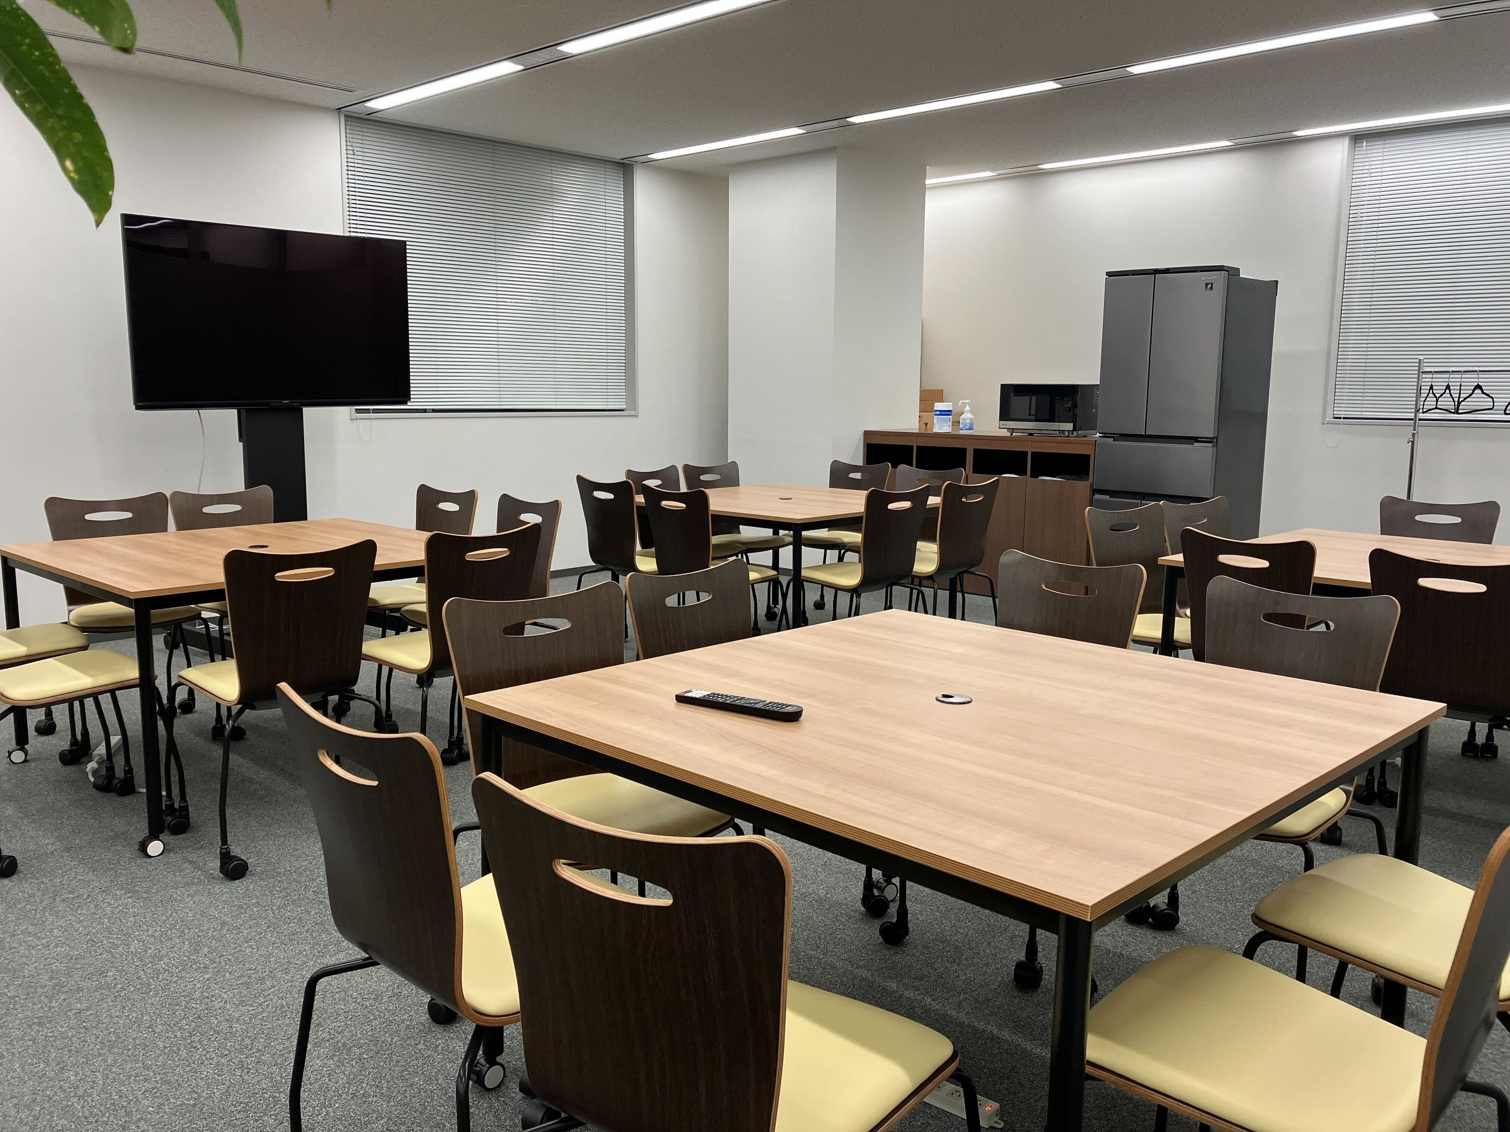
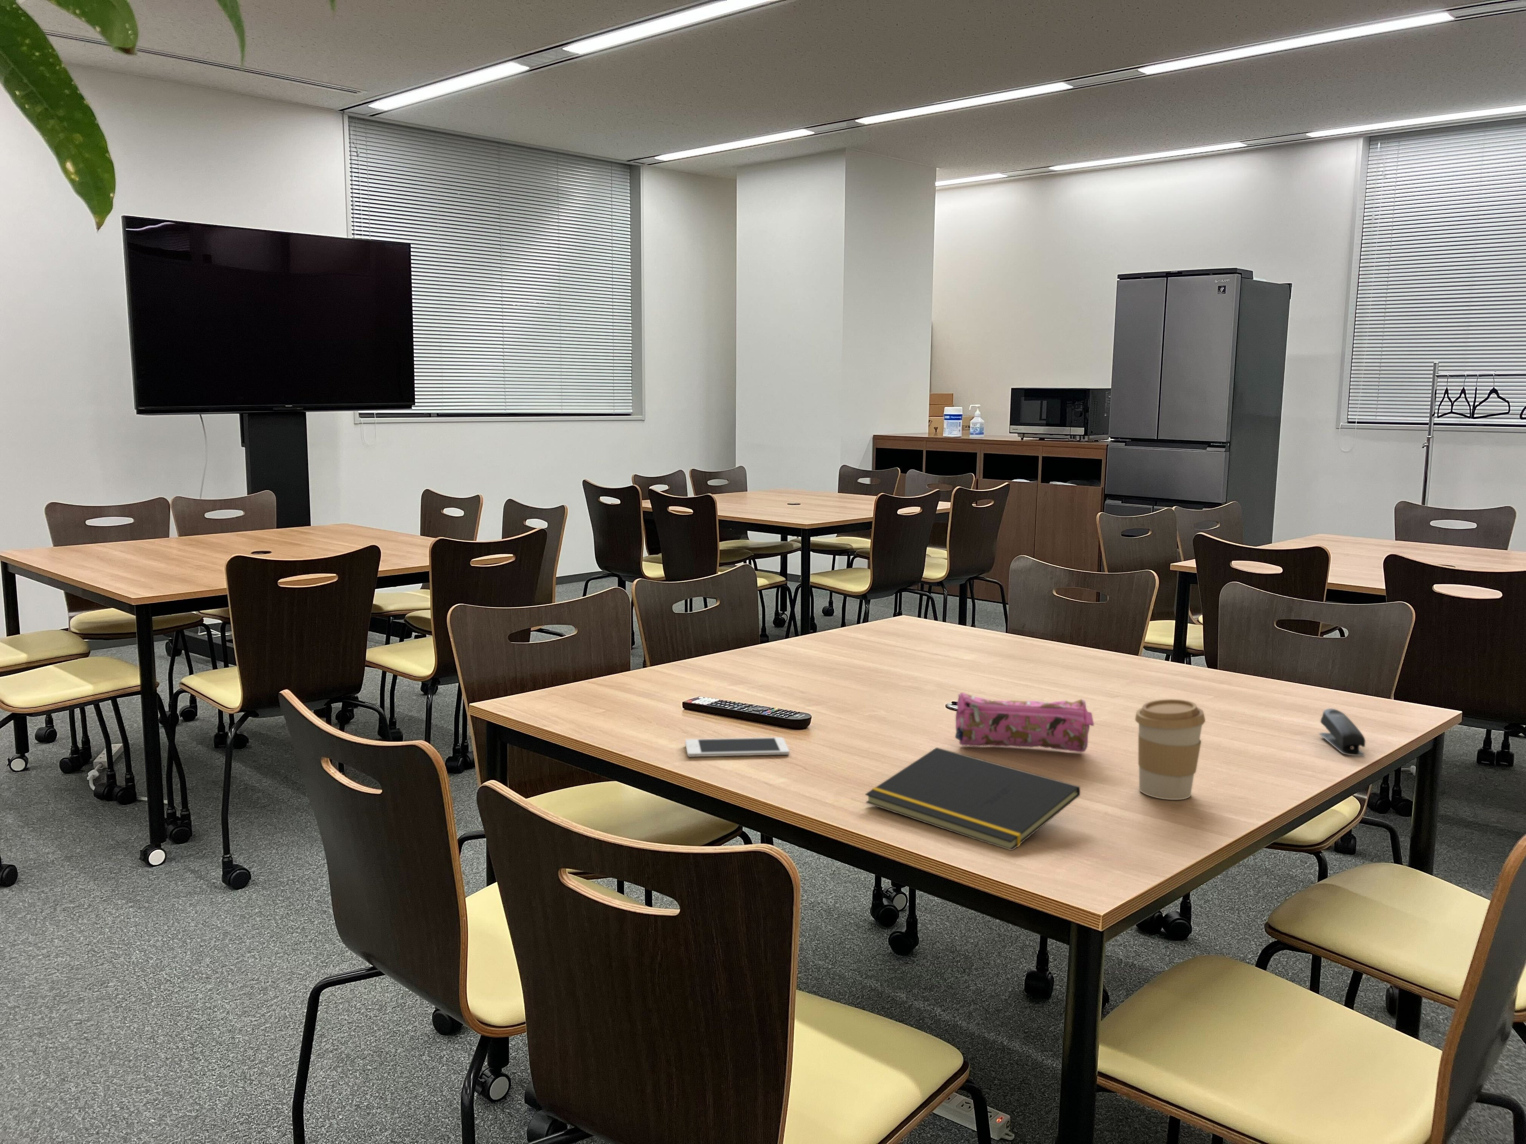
+ cell phone [685,737,789,757]
+ pencil case [955,692,1095,753]
+ coffee cup [1134,698,1206,800]
+ notepad [865,747,1080,851]
+ stapler [1318,708,1365,756]
